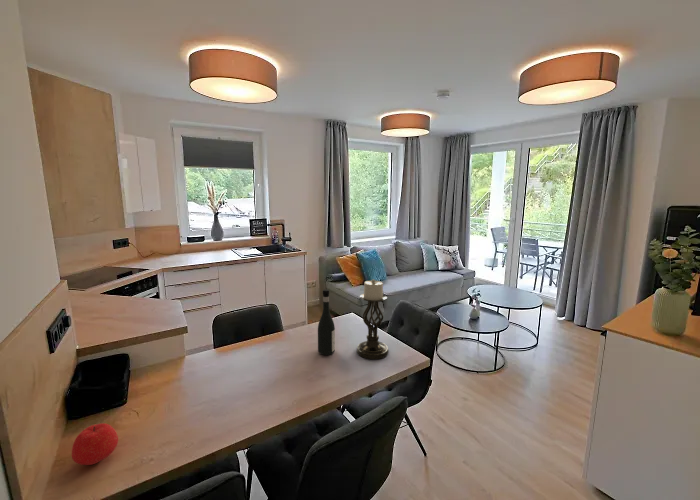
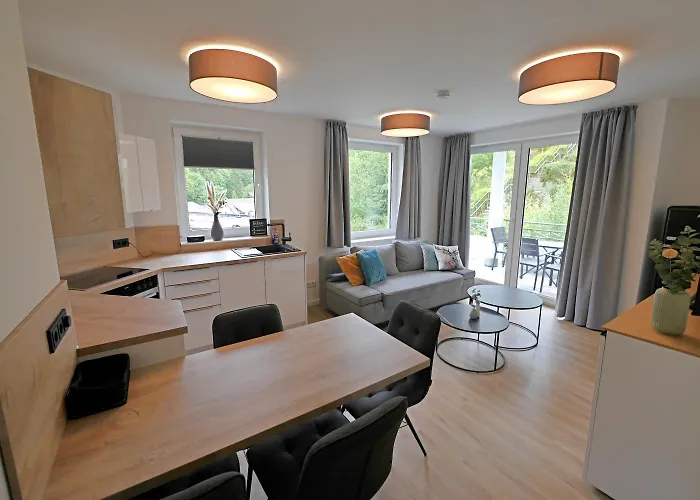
- wine bottle [317,289,336,356]
- apple [71,422,119,466]
- candle holder [356,278,390,360]
